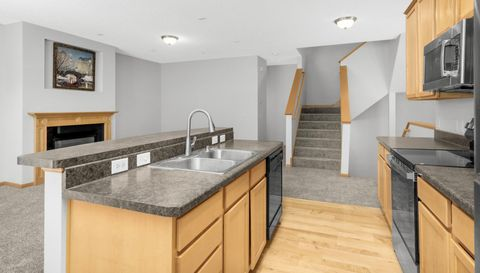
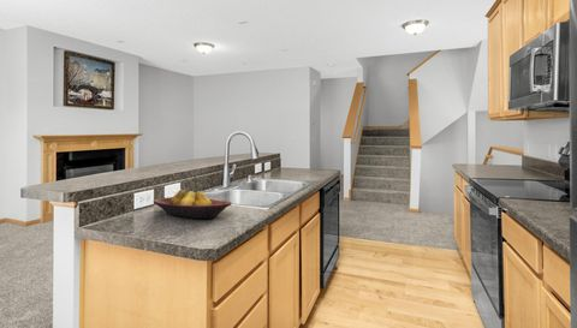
+ fruit bowl [153,189,232,220]
